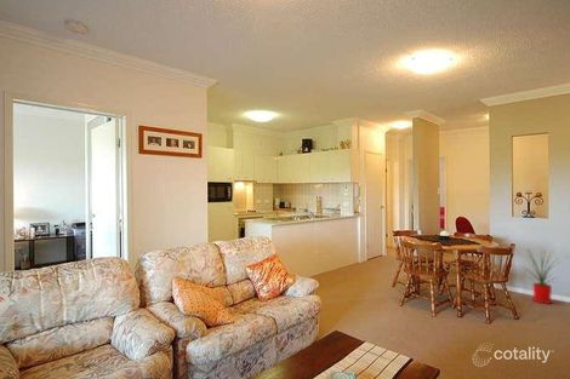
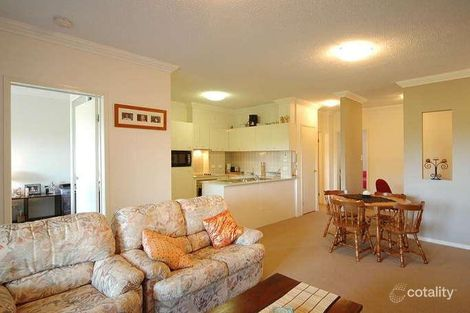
- house plant [517,246,570,305]
